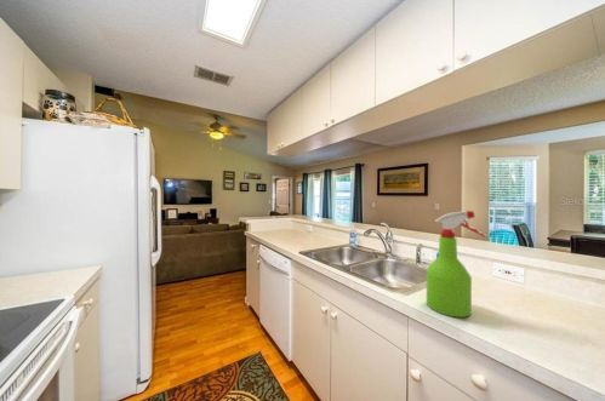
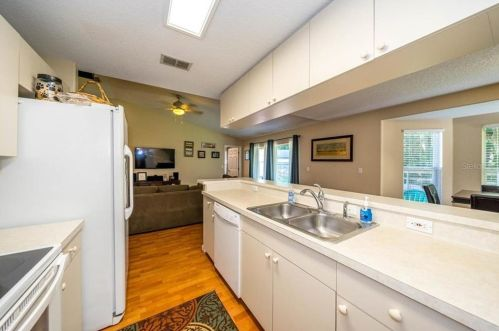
- spray bottle [426,210,489,319]
